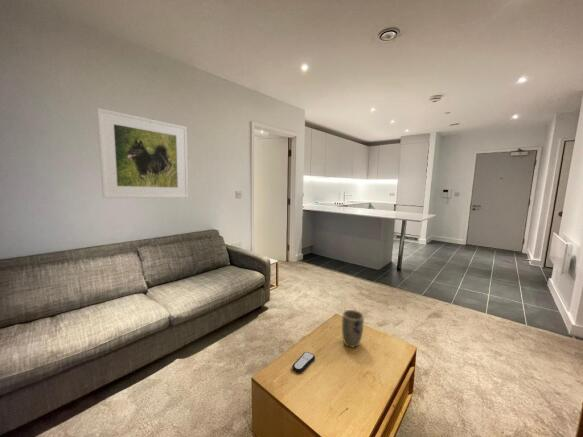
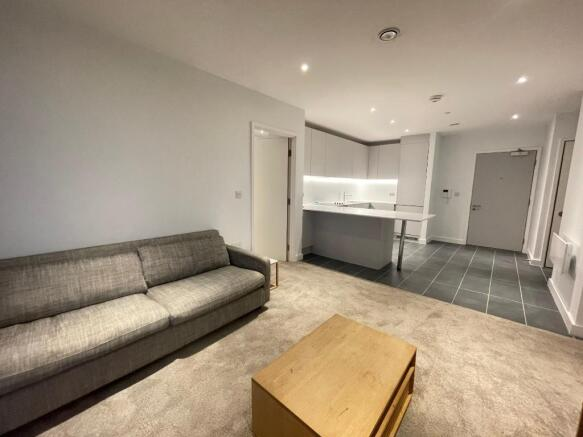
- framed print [96,107,189,199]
- plant pot [341,309,365,348]
- remote control [292,351,316,373]
